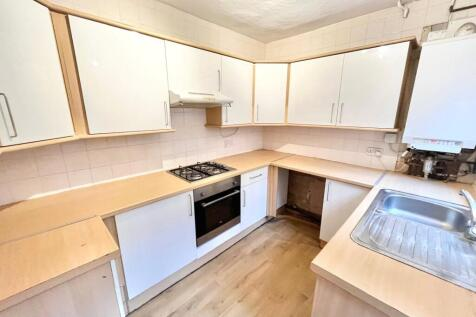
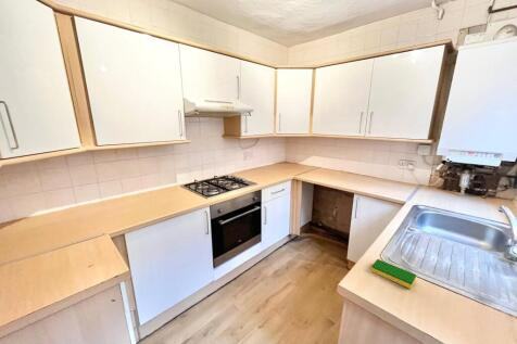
+ dish sponge [370,258,417,290]
